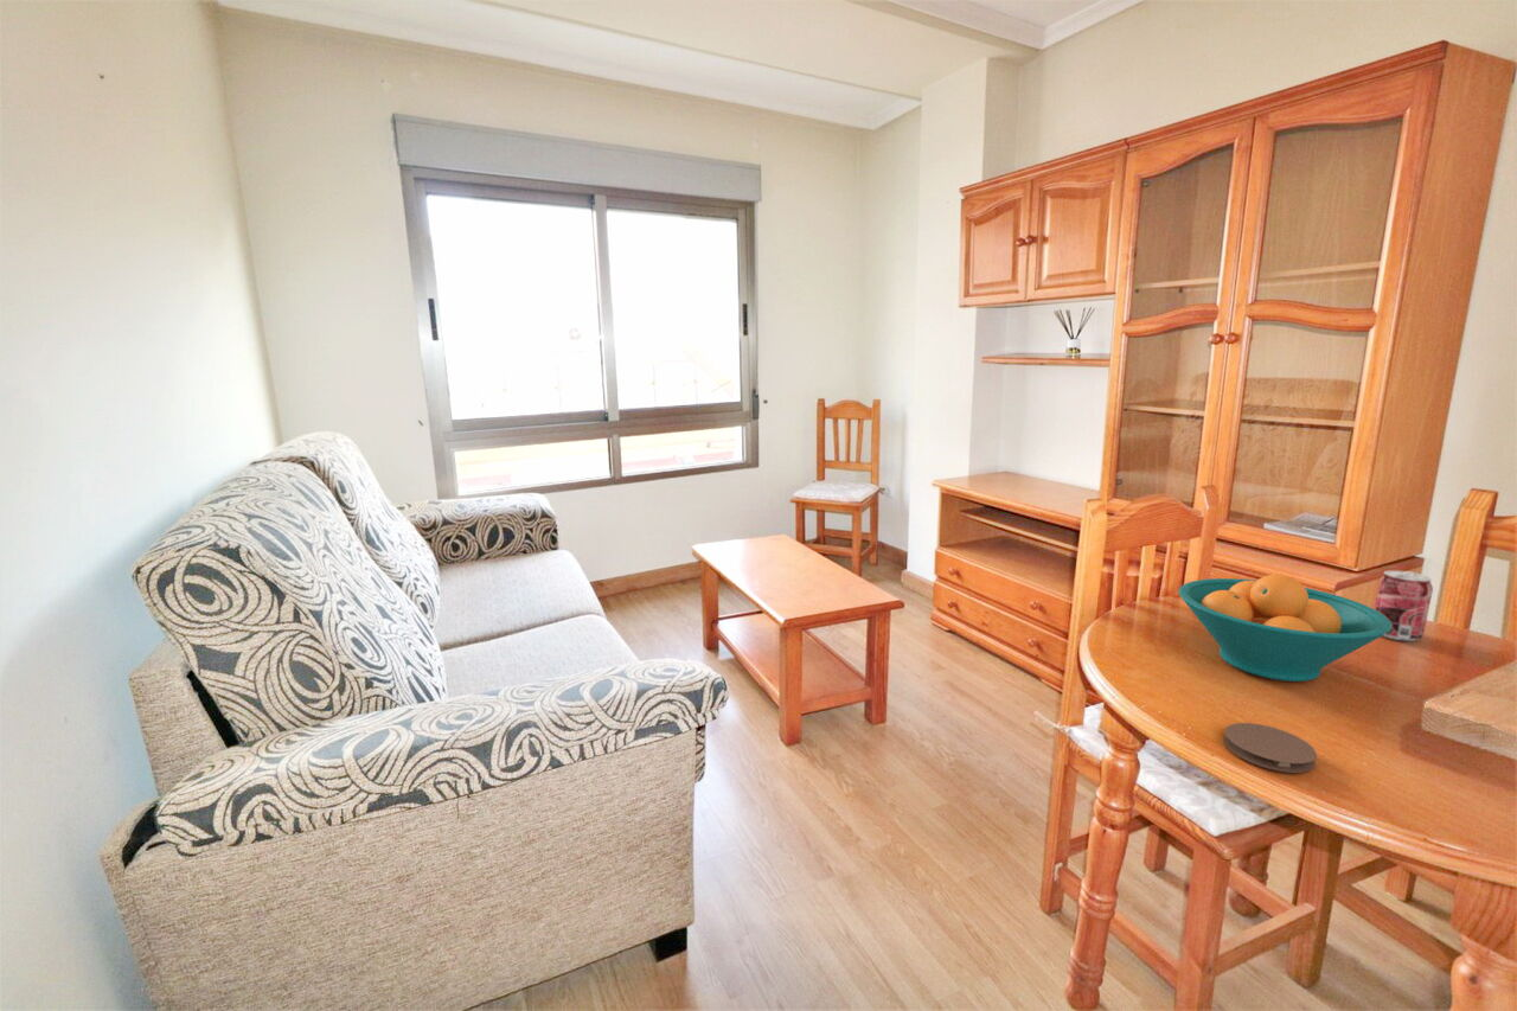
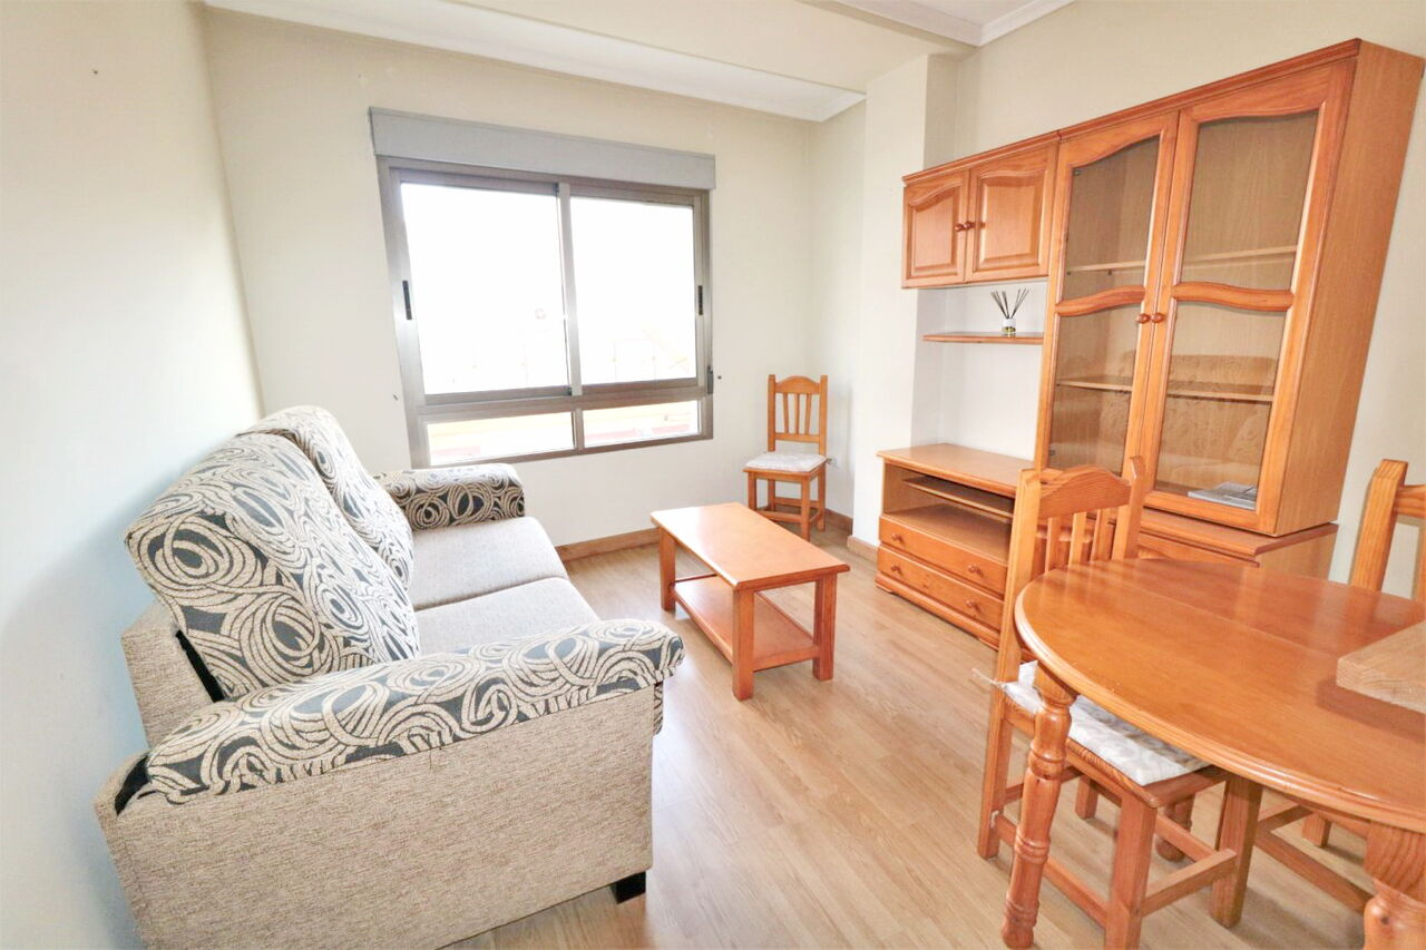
- coaster [1222,722,1318,774]
- fruit bowl [1178,574,1393,683]
- beverage can [1372,569,1434,642]
